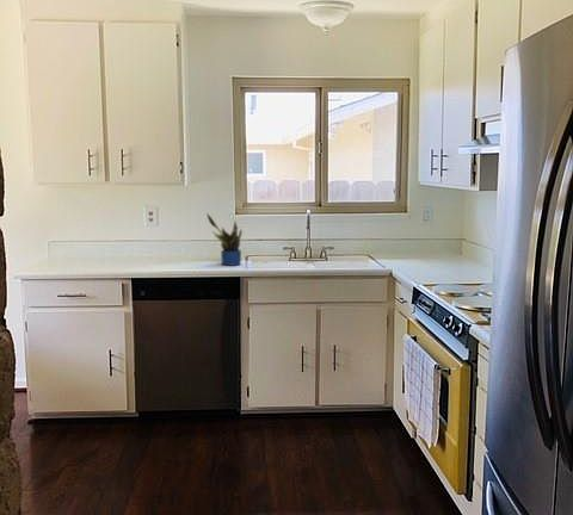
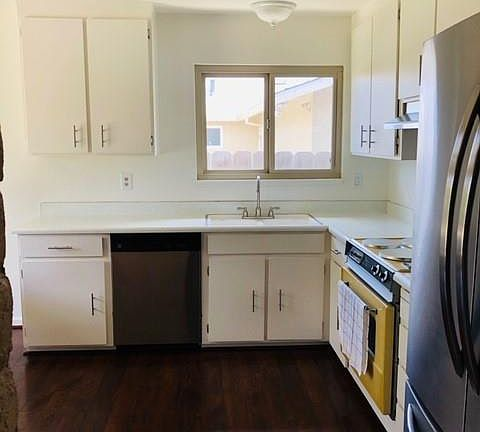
- potted plant [205,212,244,267]
